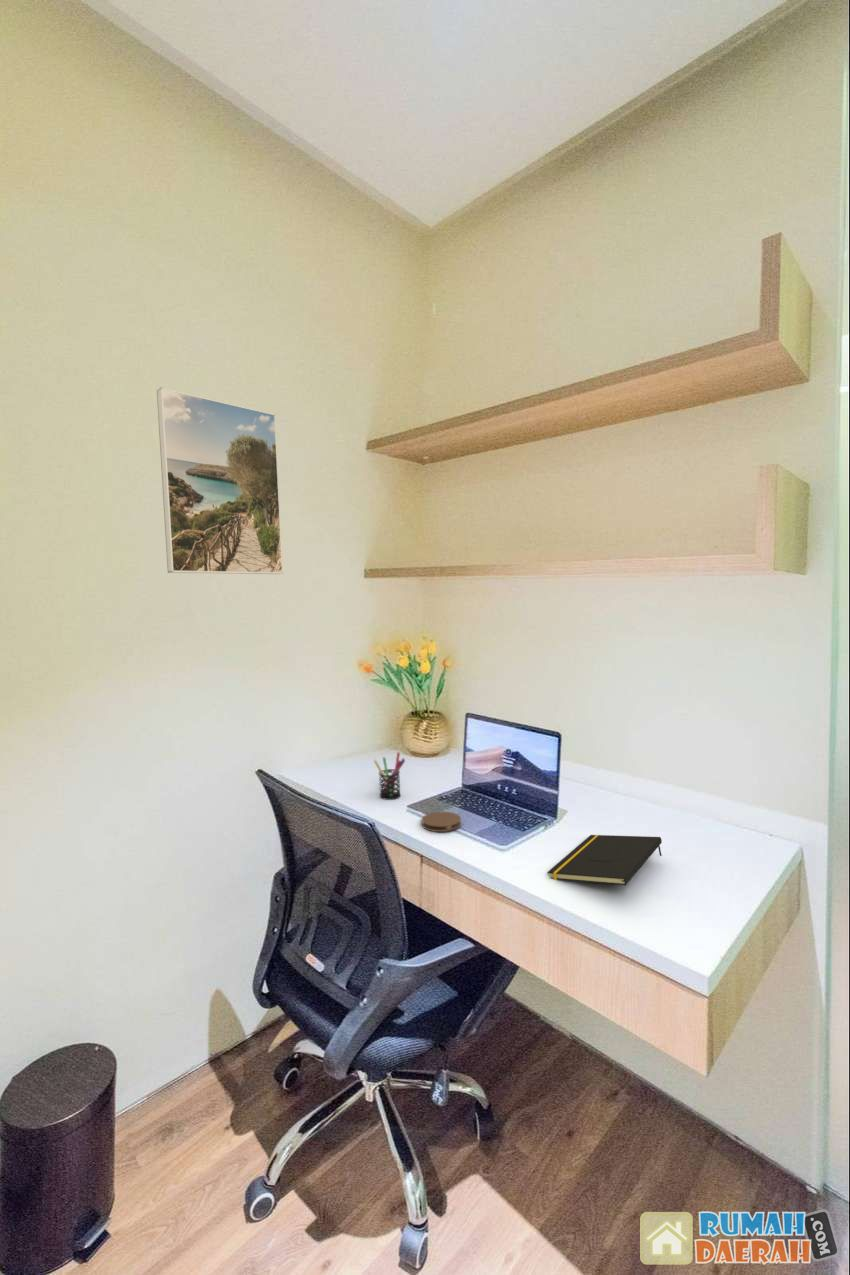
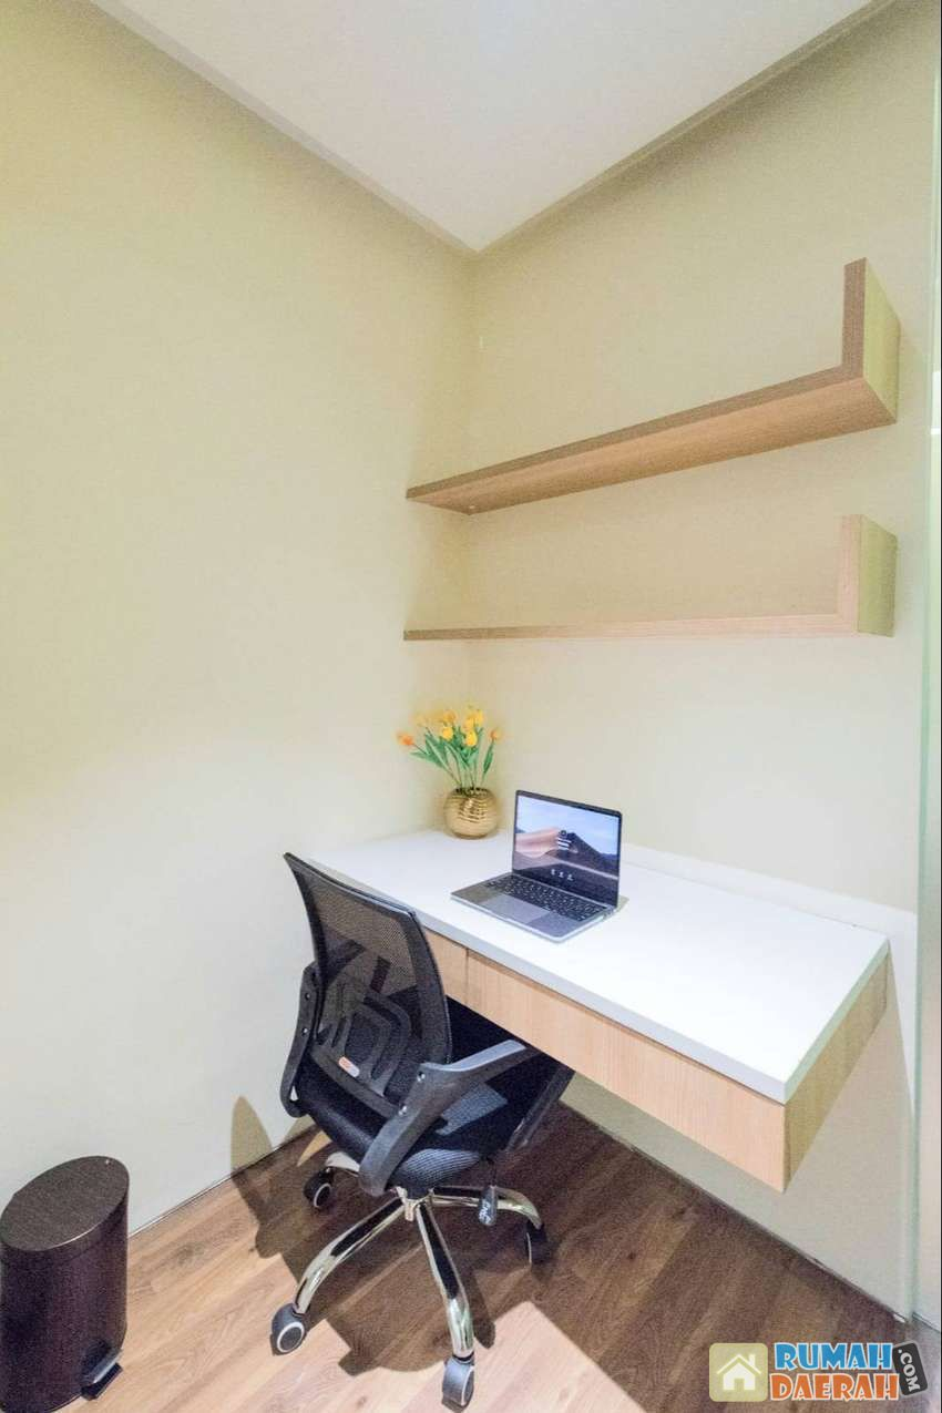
- pen holder [373,751,406,801]
- notepad [546,834,663,886]
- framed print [156,386,284,575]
- coaster [421,811,462,833]
